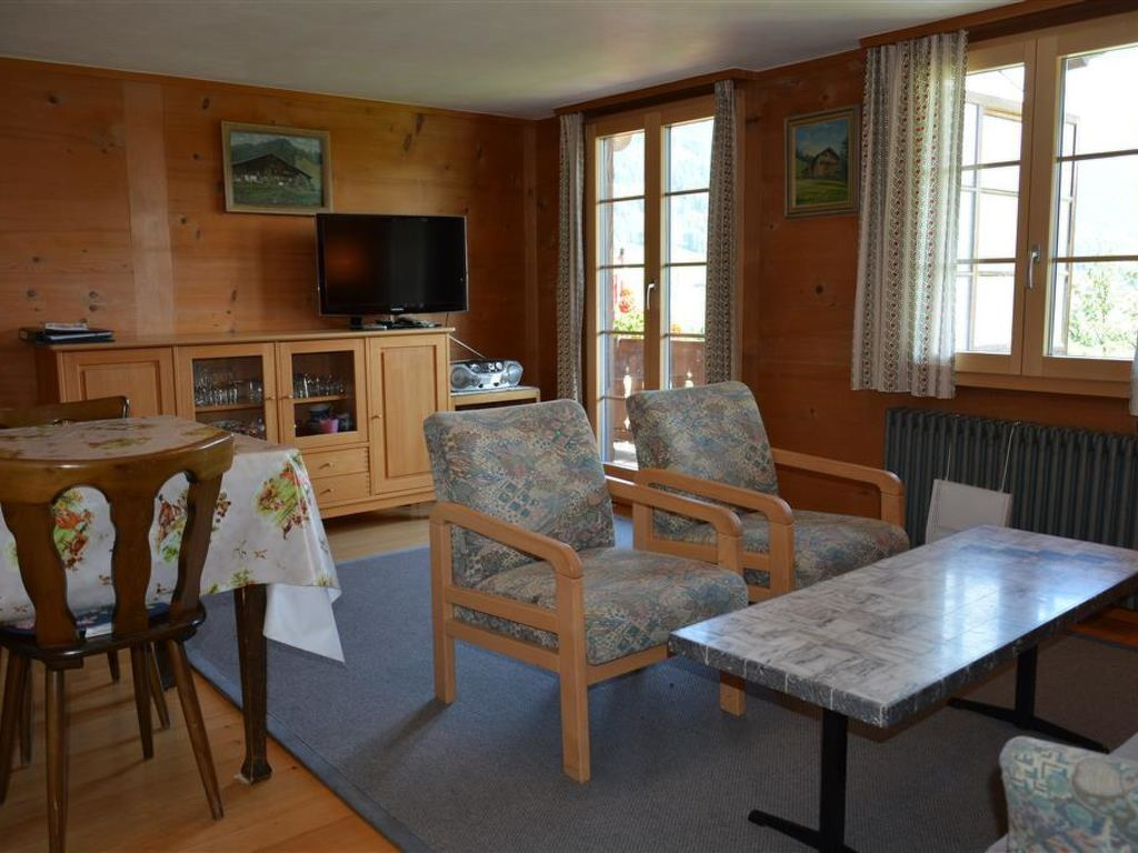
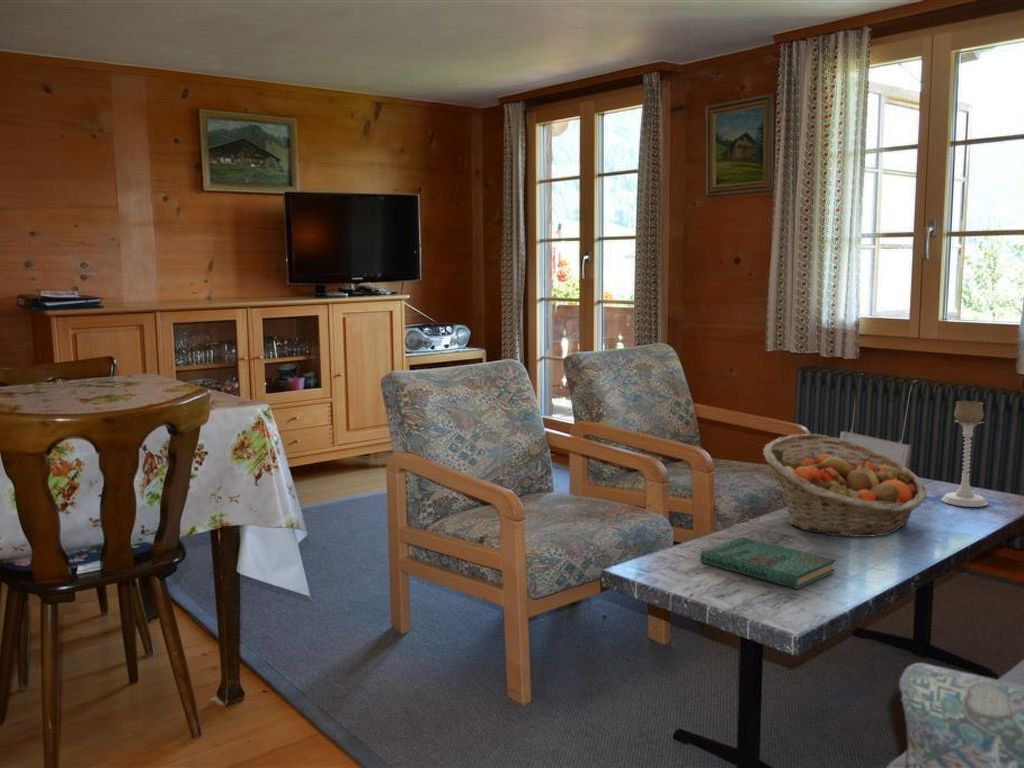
+ fruit basket [762,433,928,538]
+ candle holder [940,400,989,508]
+ book [699,536,837,590]
